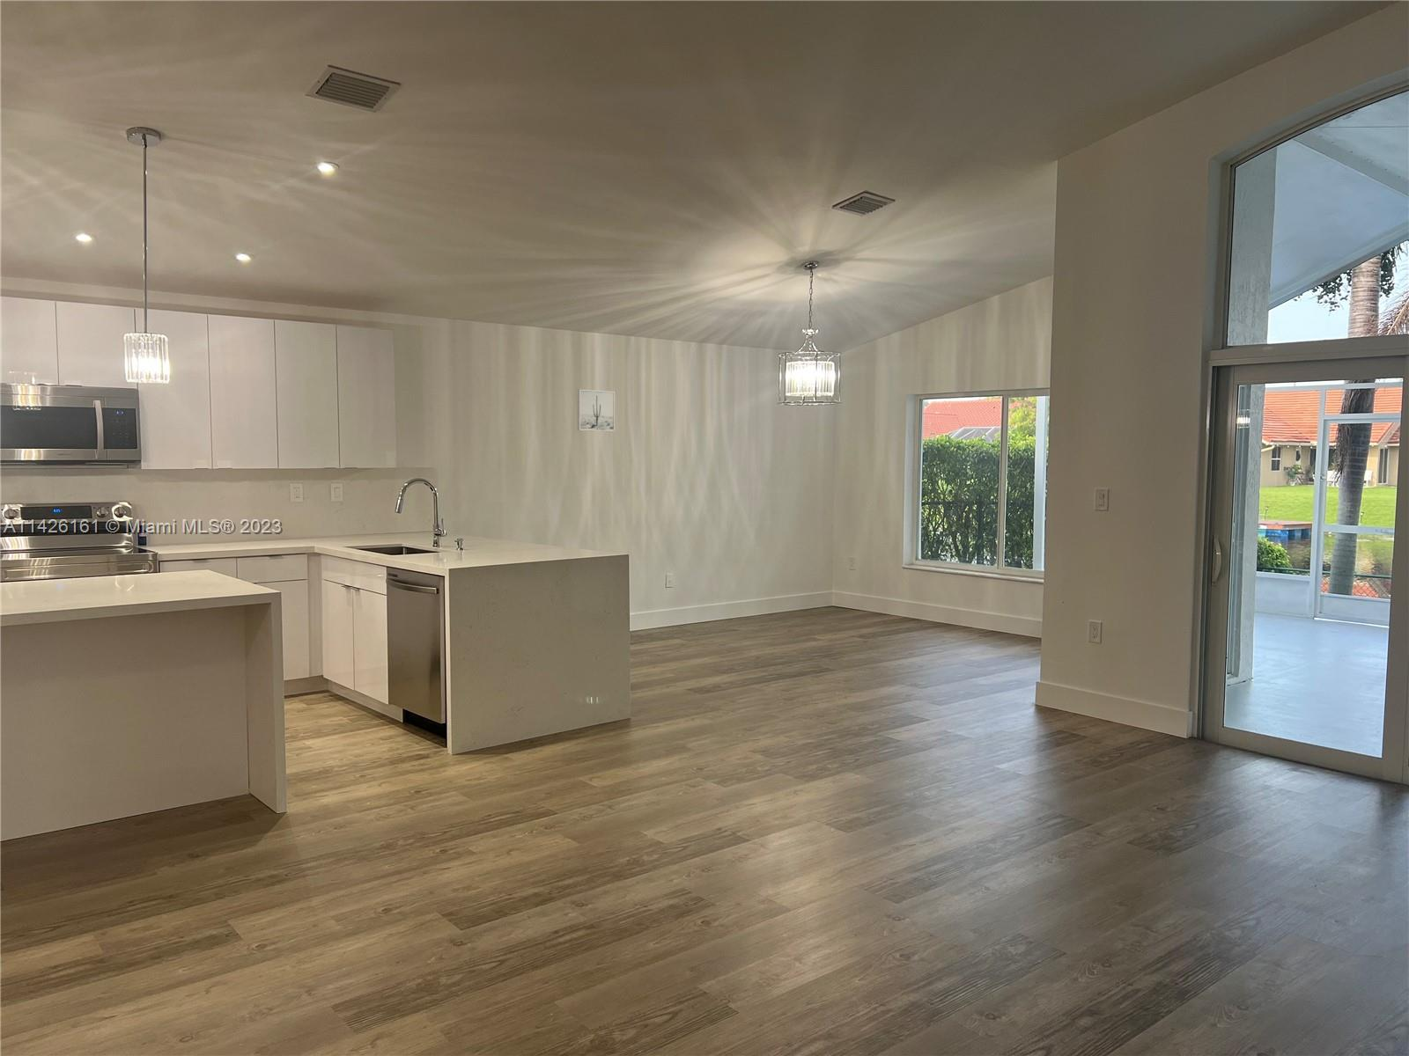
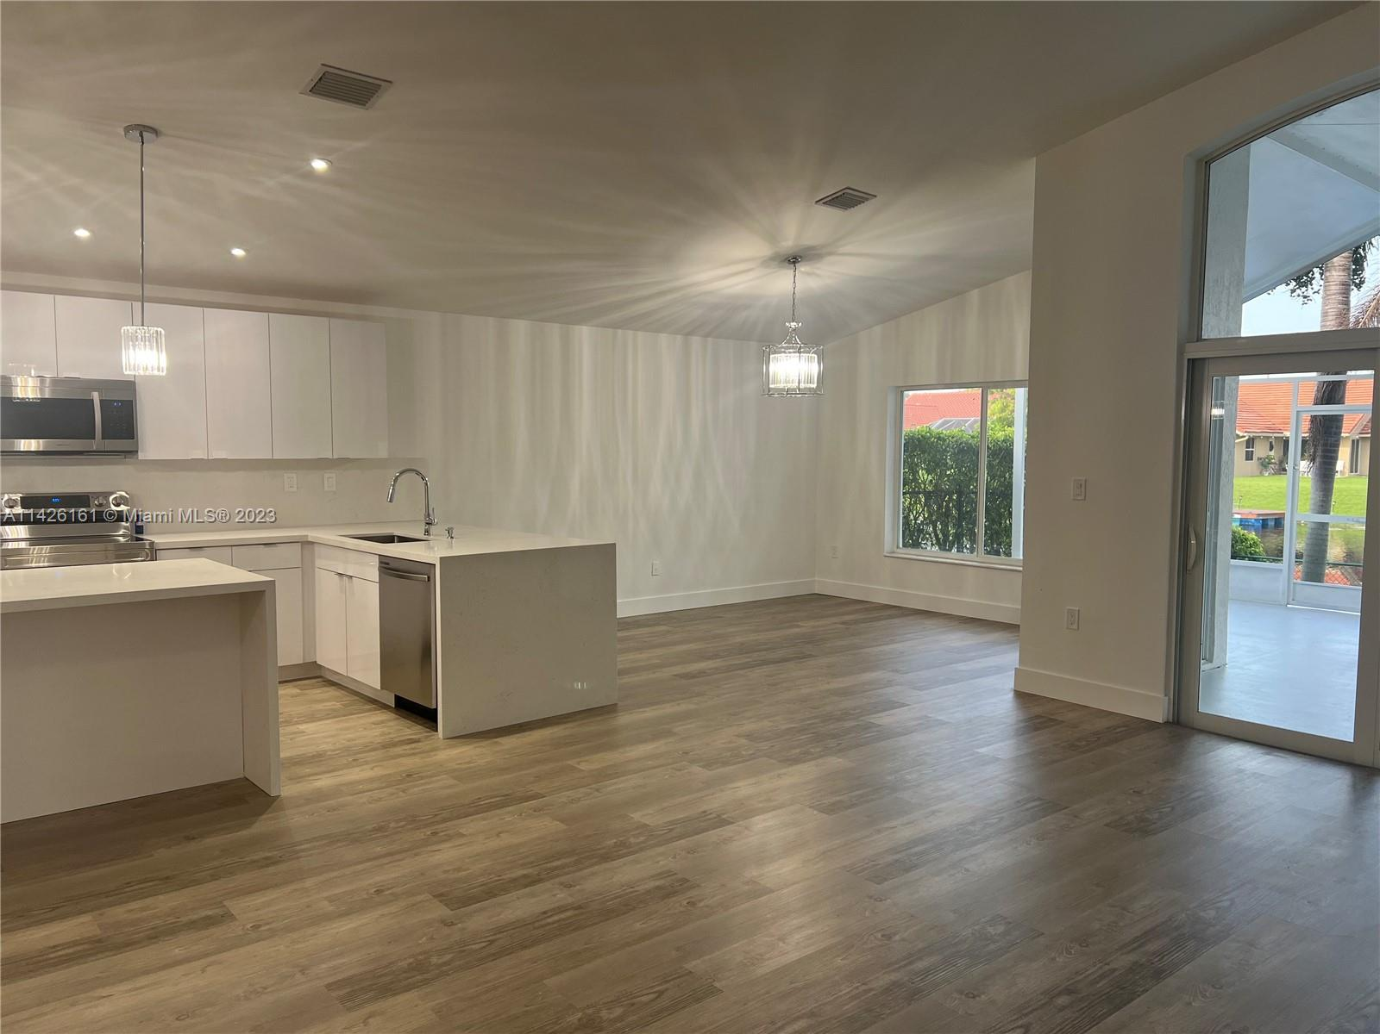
- wall art [577,389,616,433]
